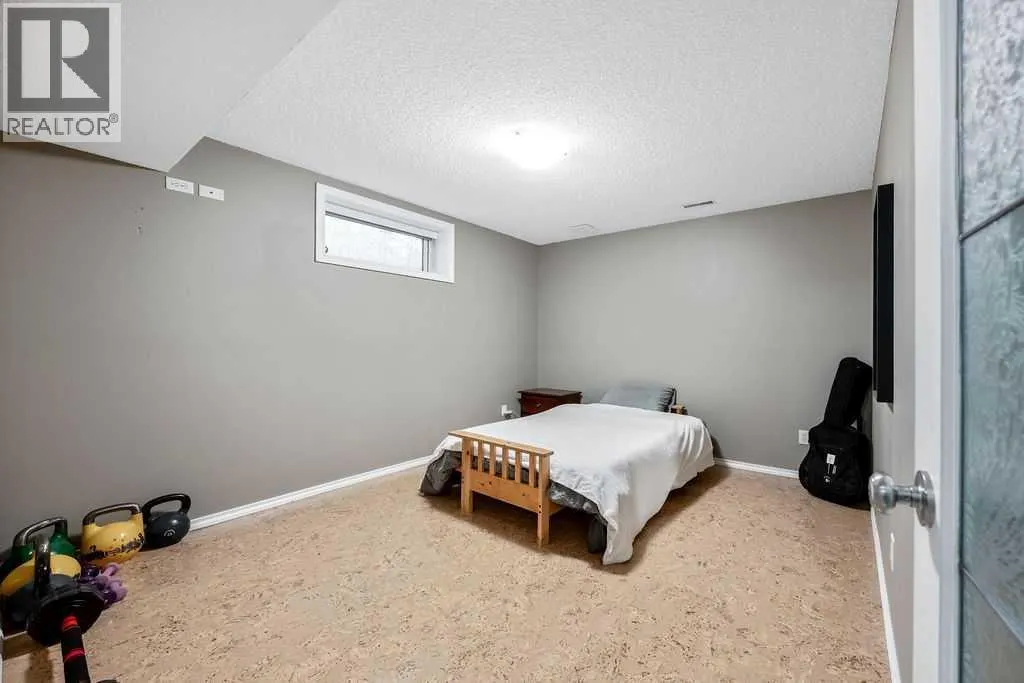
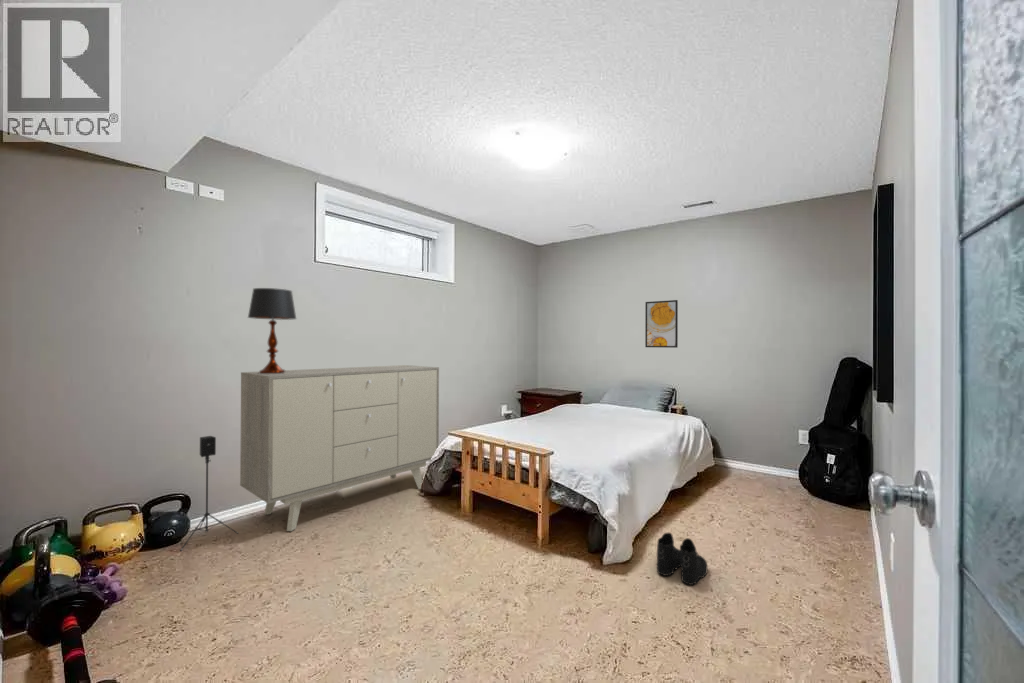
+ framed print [644,299,679,349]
+ boots [656,532,708,586]
+ table lamp [247,287,298,374]
+ speaker [179,435,240,552]
+ sideboard [239,364,440,532]
